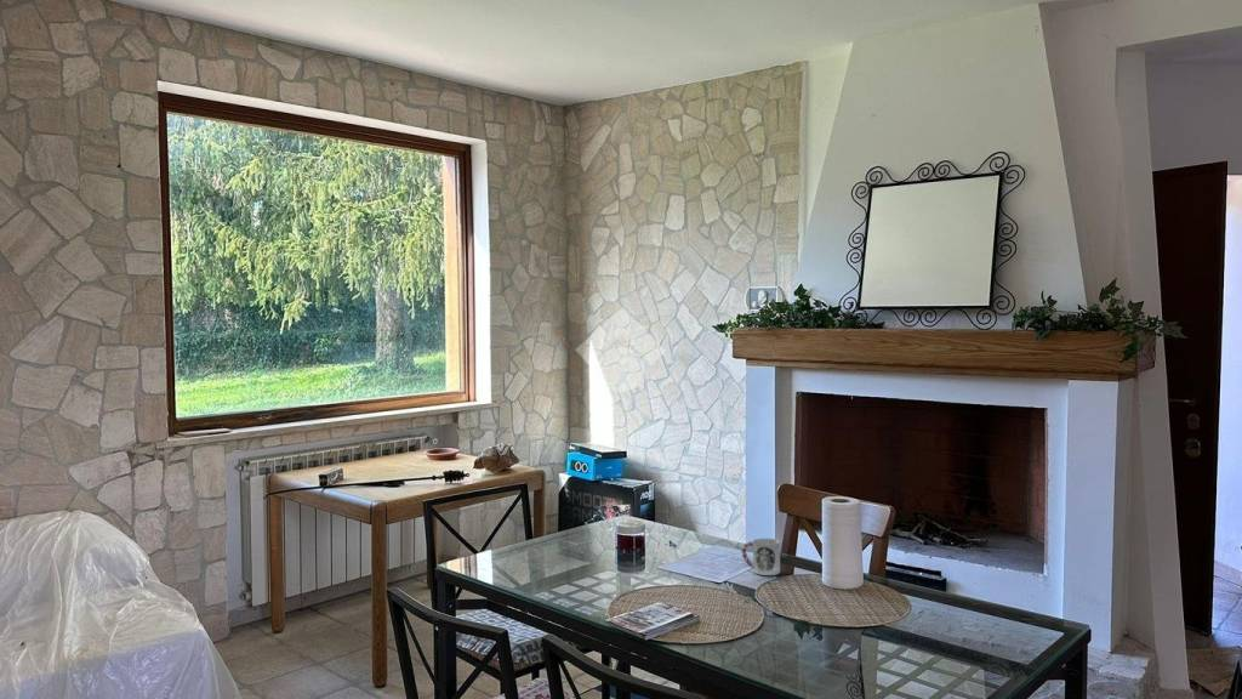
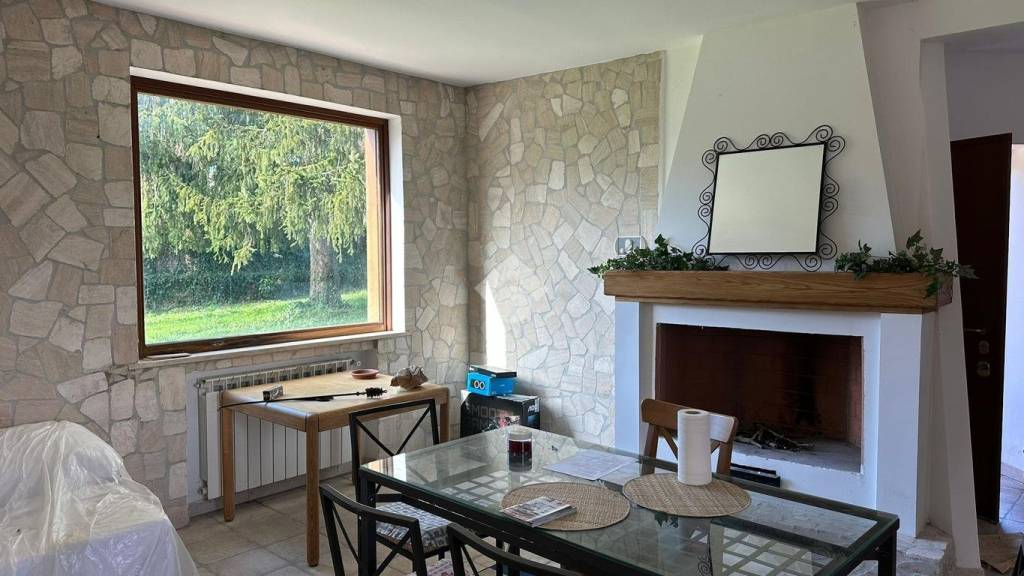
- cup [741,538,781,576]
